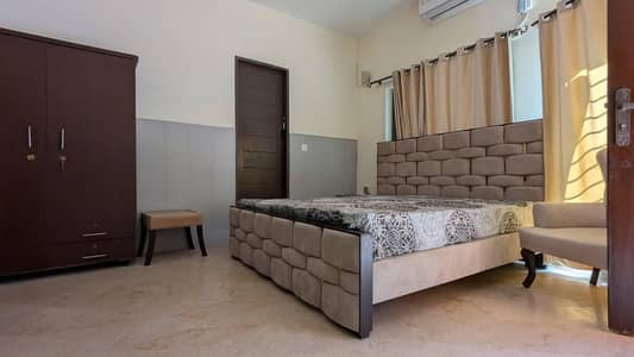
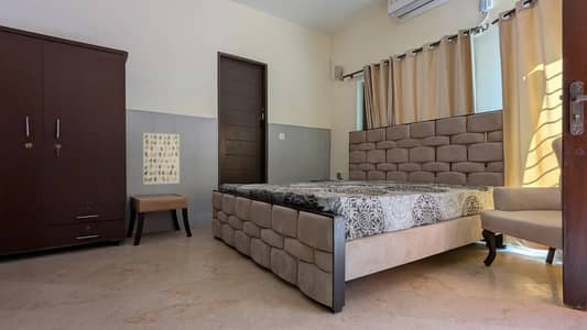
+ wall art [142,132,181,186]
